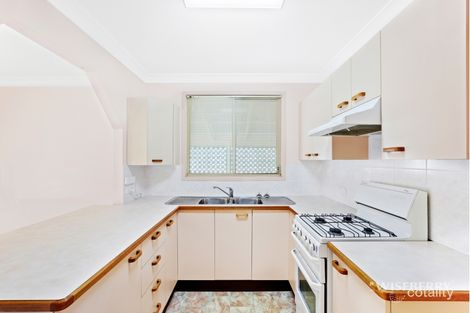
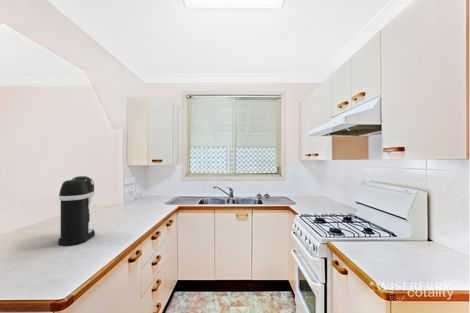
+ coffee maker [57,175,96,247]
